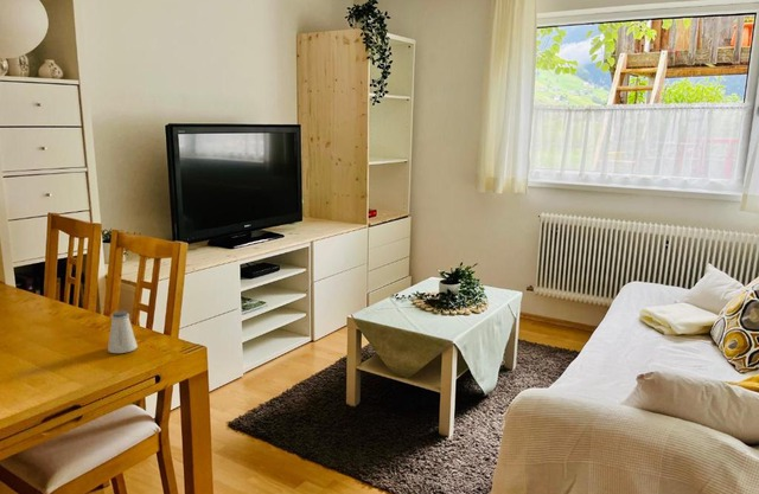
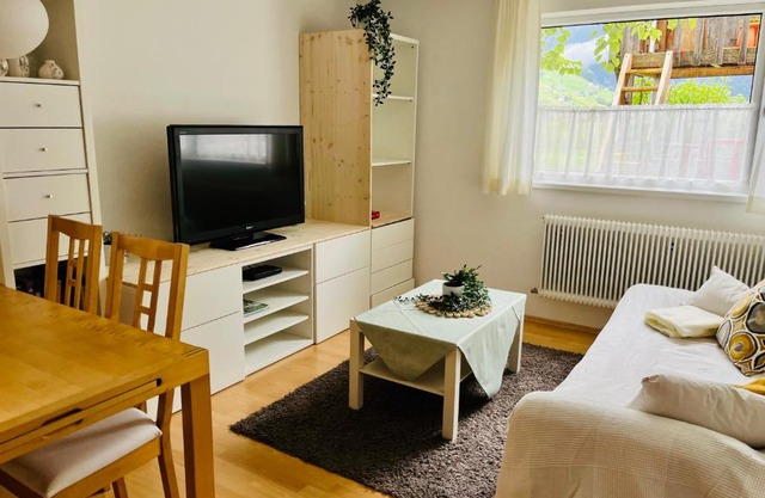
- saltshaker [107,309,139,354]
